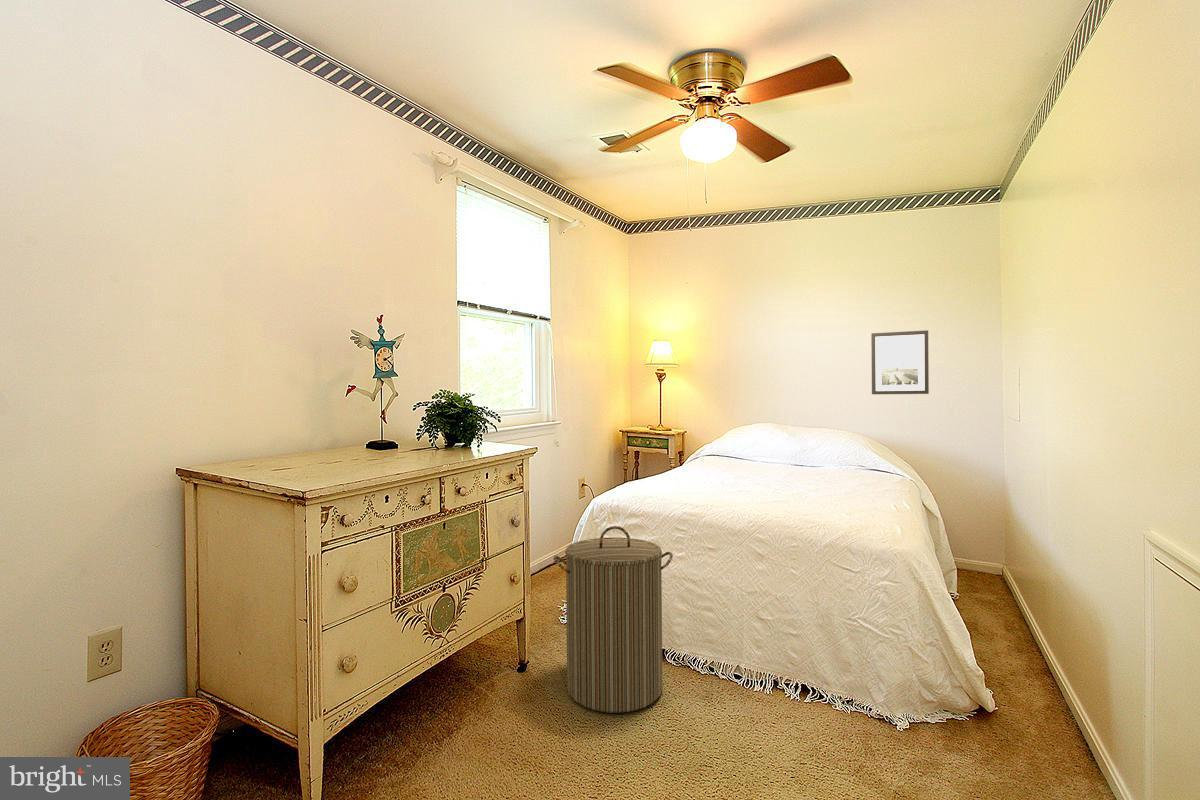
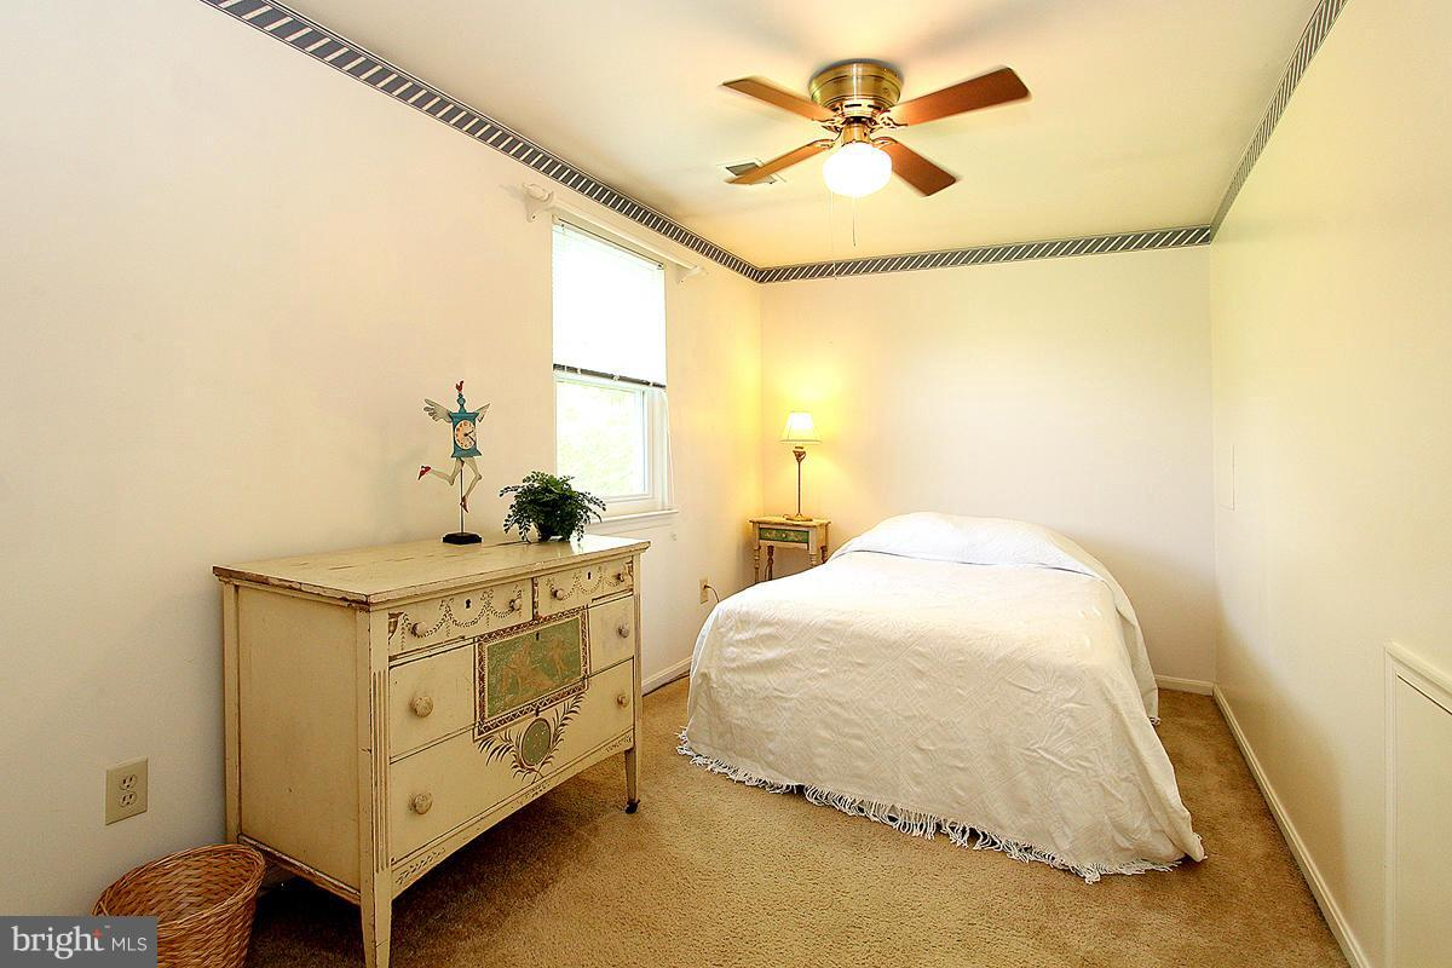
- wall art [870,329,930,395]
- laundry hamper [553,525,674,714]
